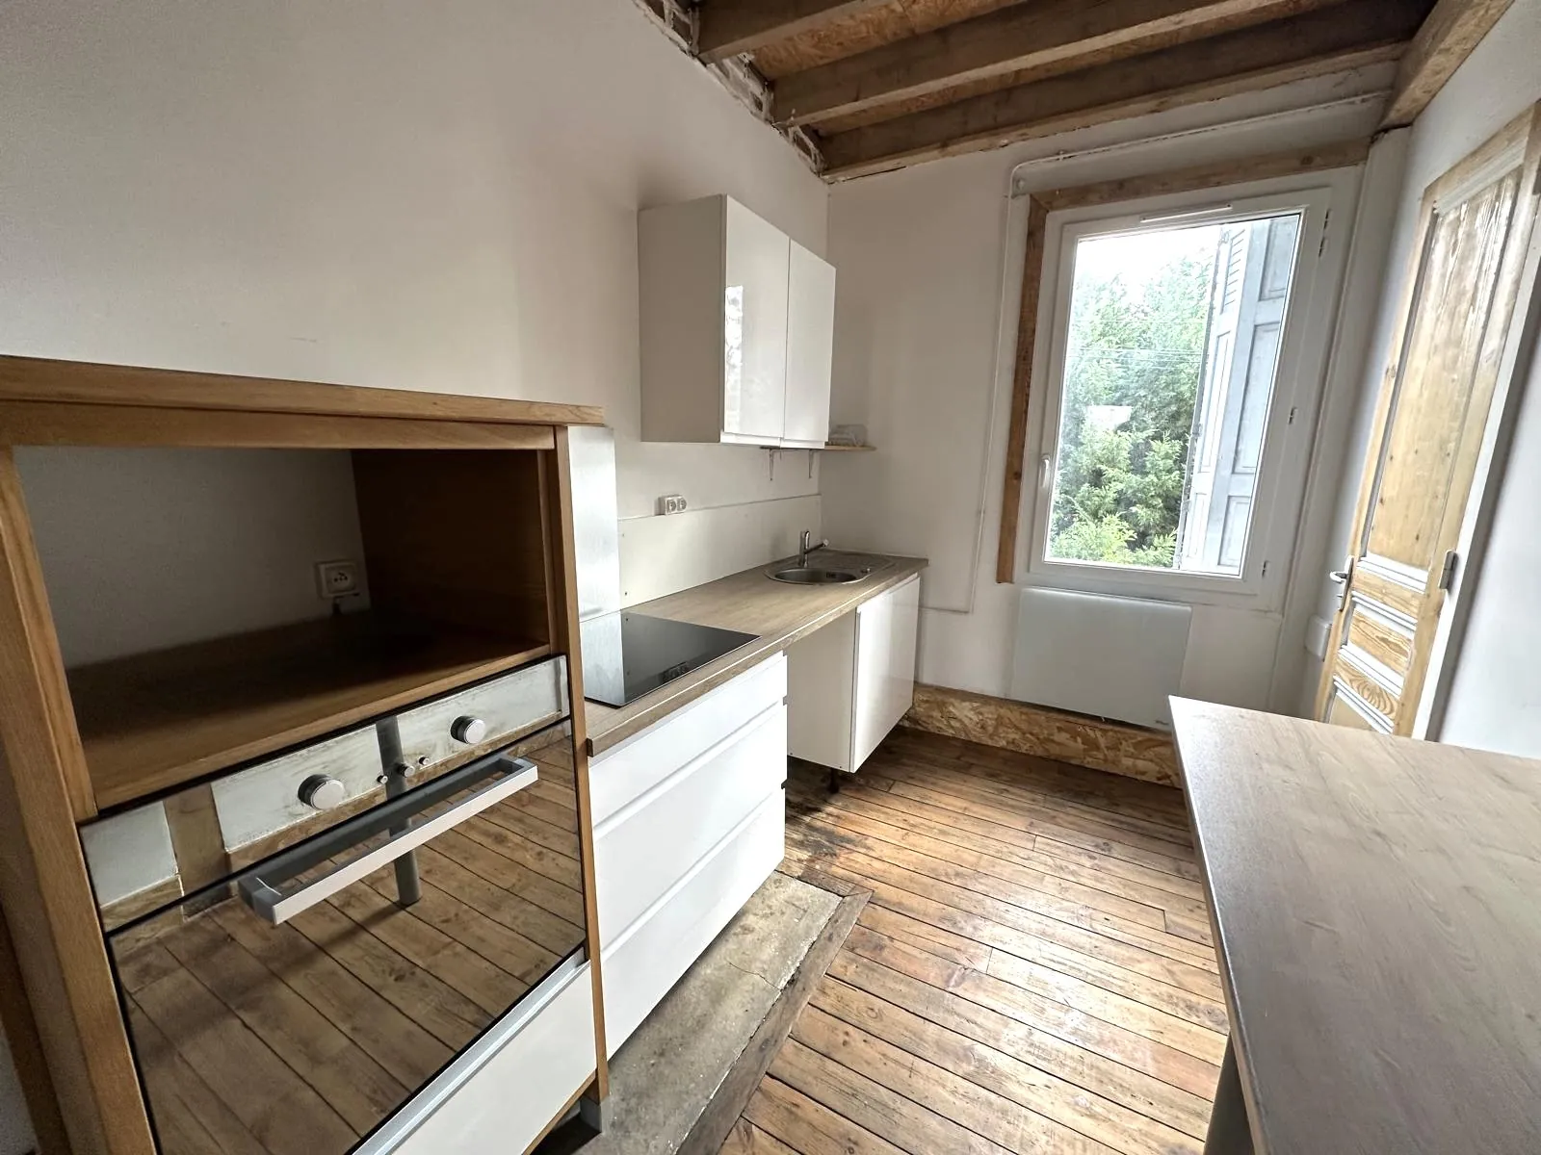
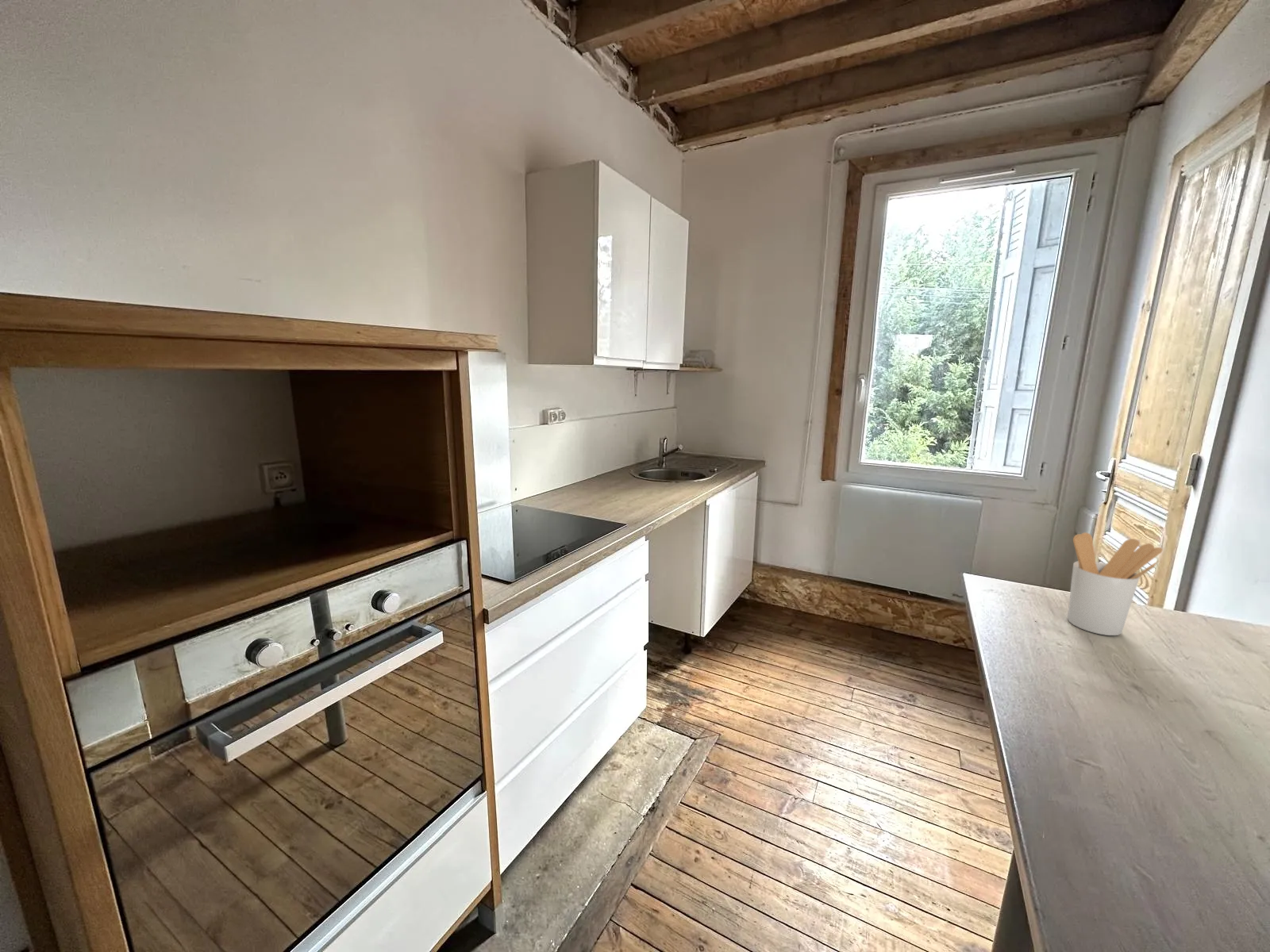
+ utensil holder [1067,532,1164,636]
